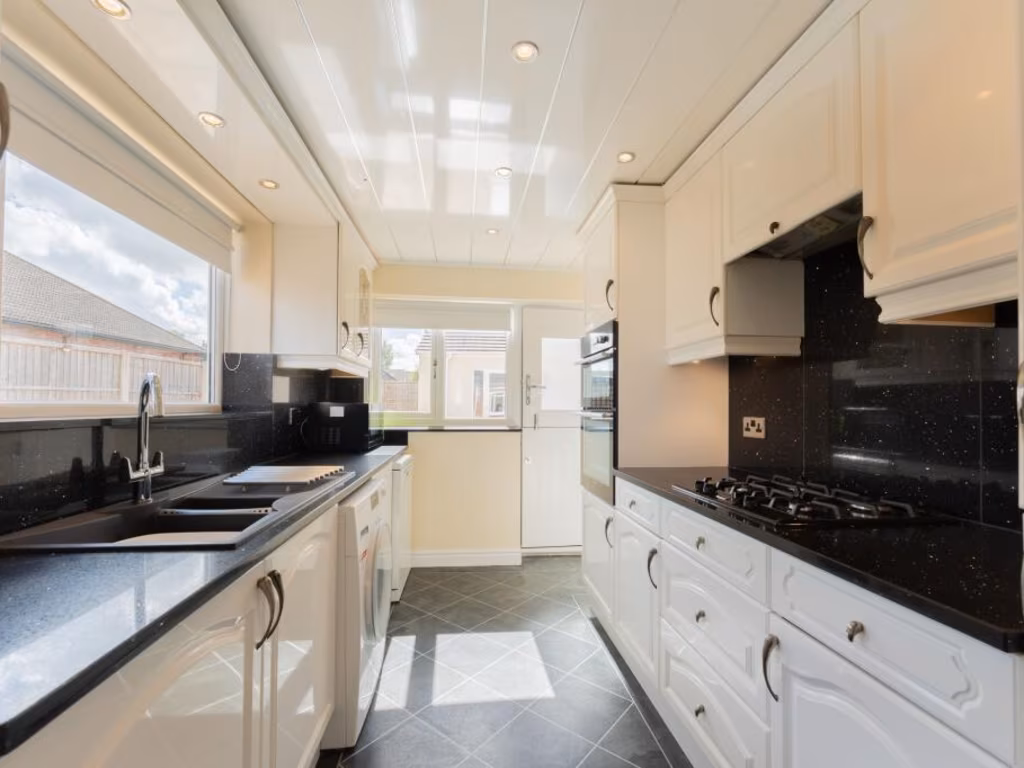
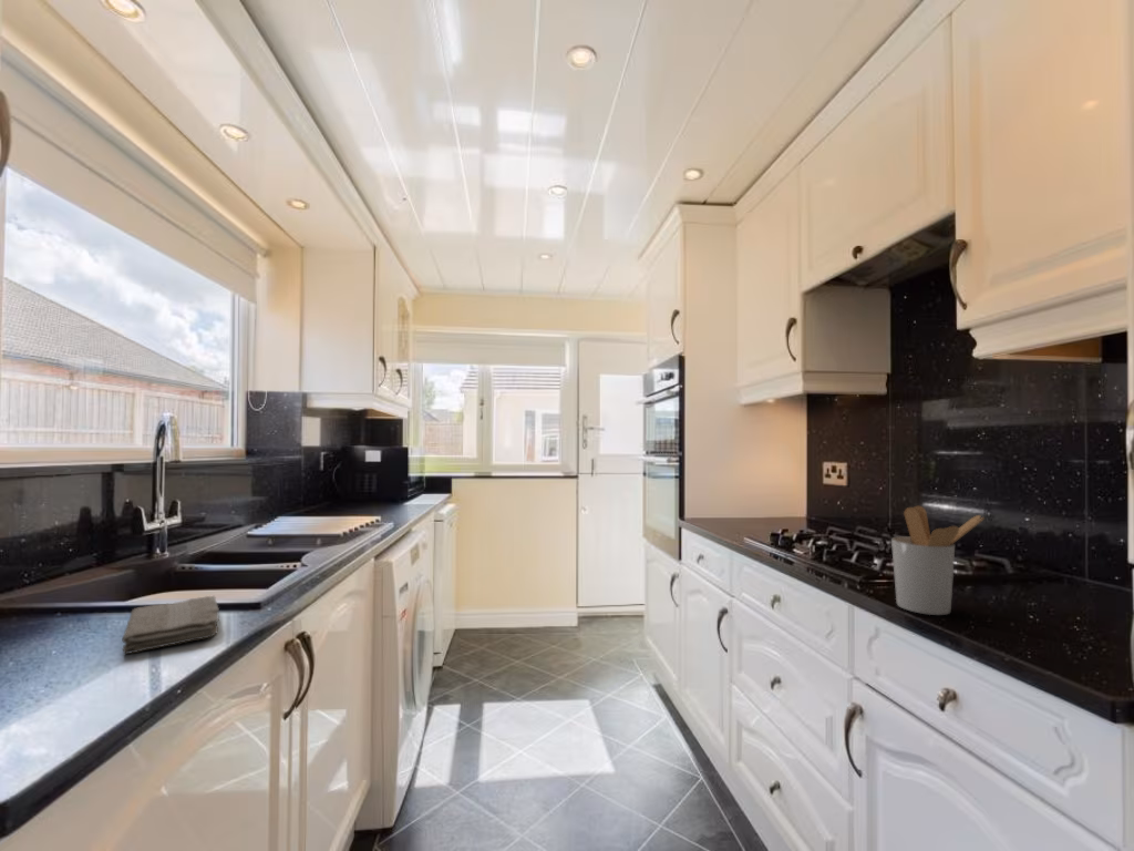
+ utensil holder [890,505,986,616]
+ washcloth [121,595,220,655]
